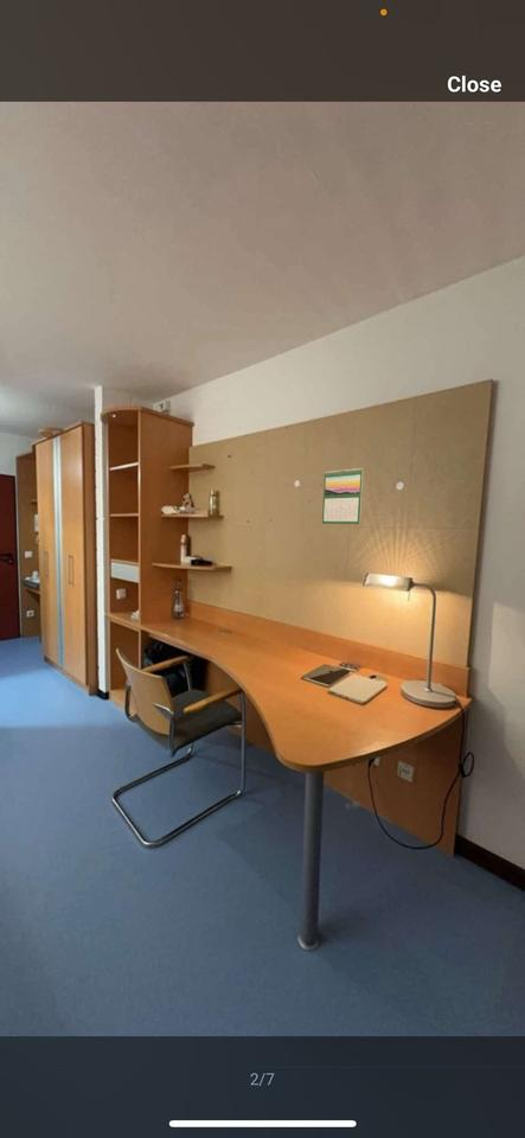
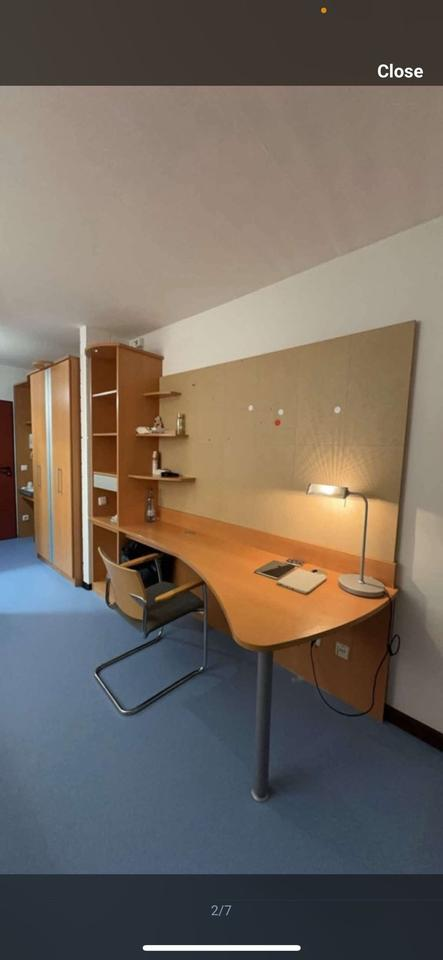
- calendar [321,467,364,525]
